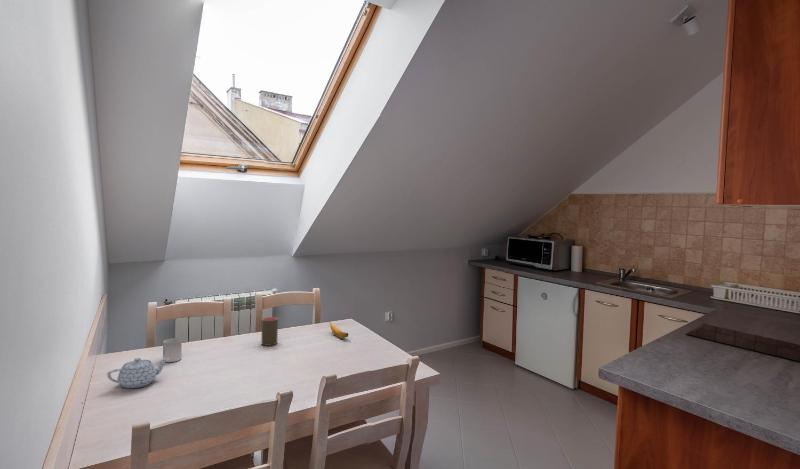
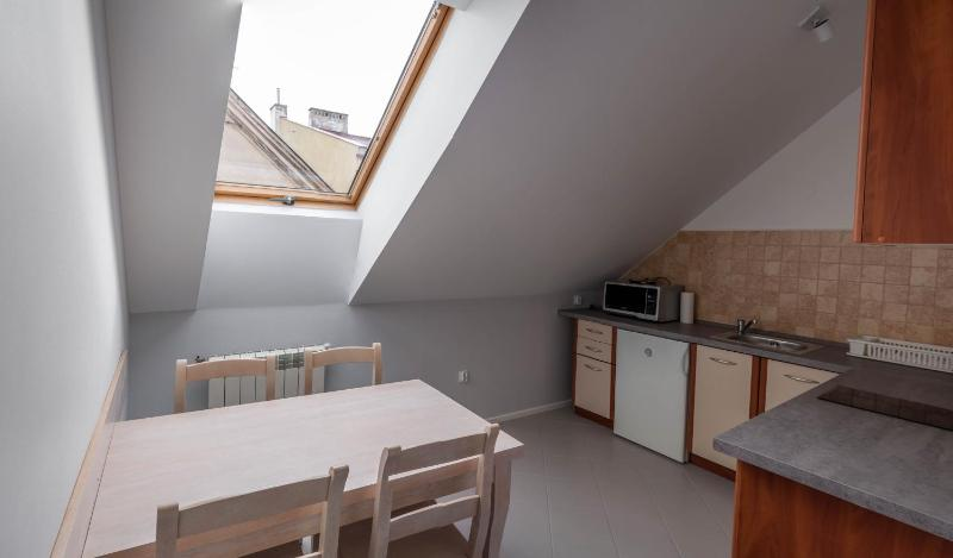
- cup [260,316,279,347]
- teapot [106,357,169,389]
- cup [162,337,183,363]
- banana [329,321,349,339]
